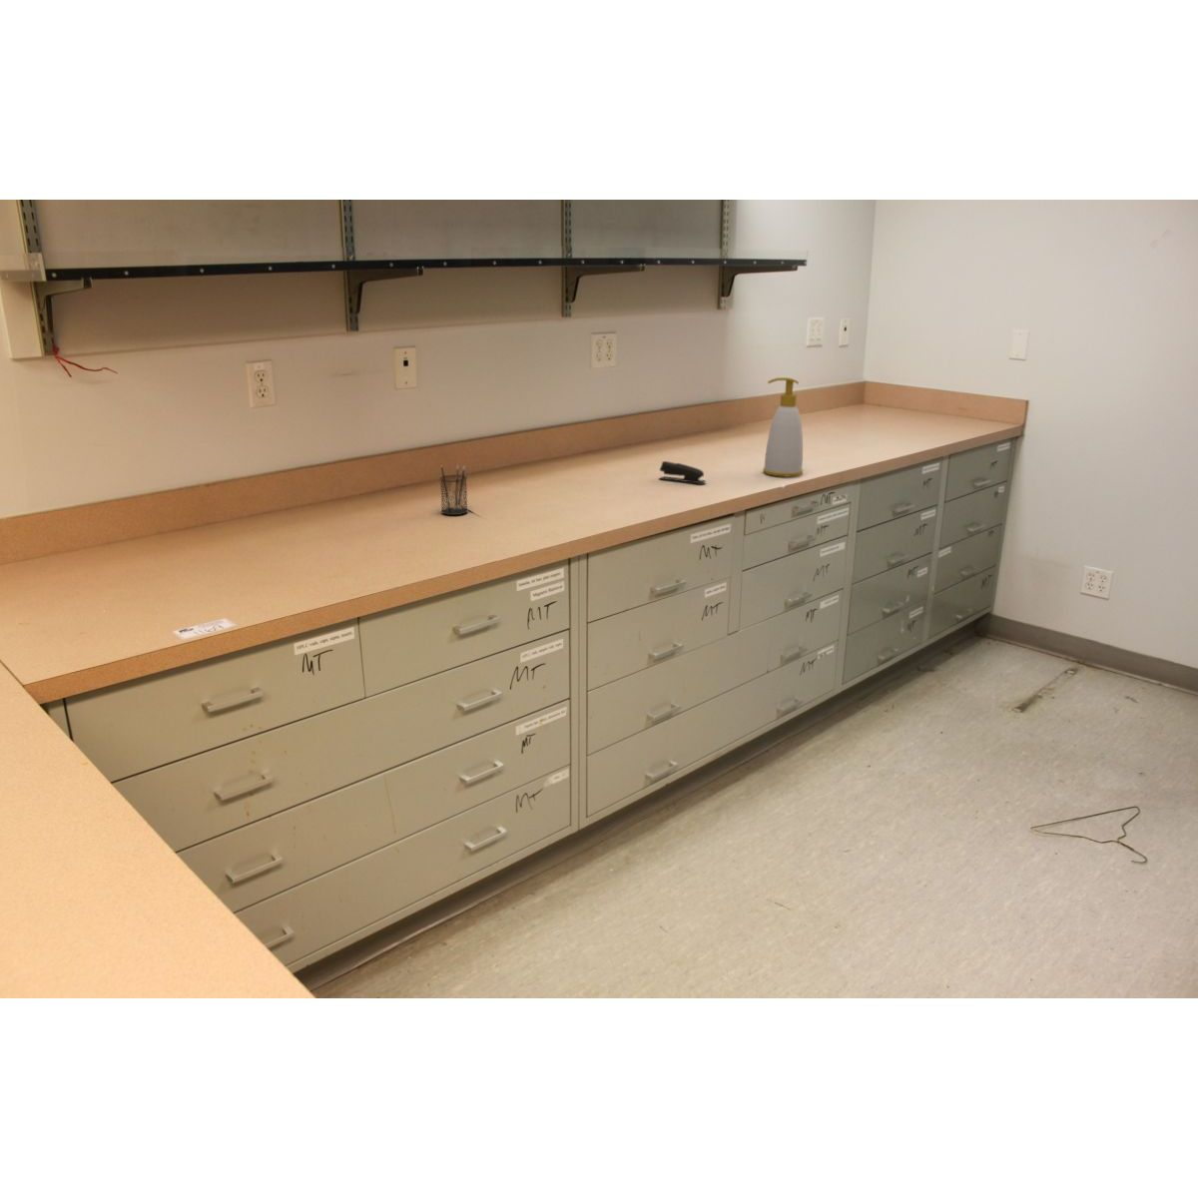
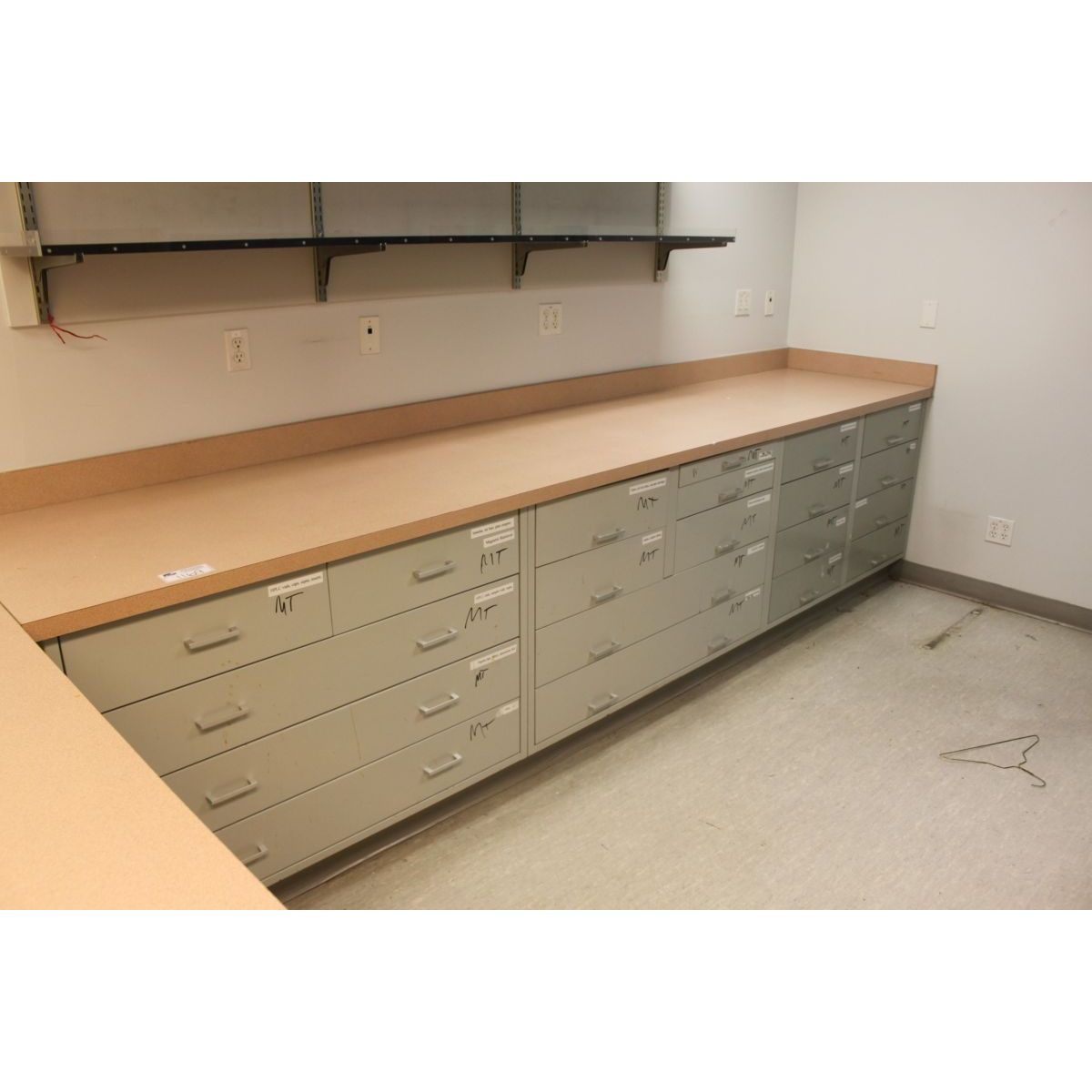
- soap bottle [761,376,804,478]
- pencil holder [439,463,470,516]
- stapler [658,461,707,484]
